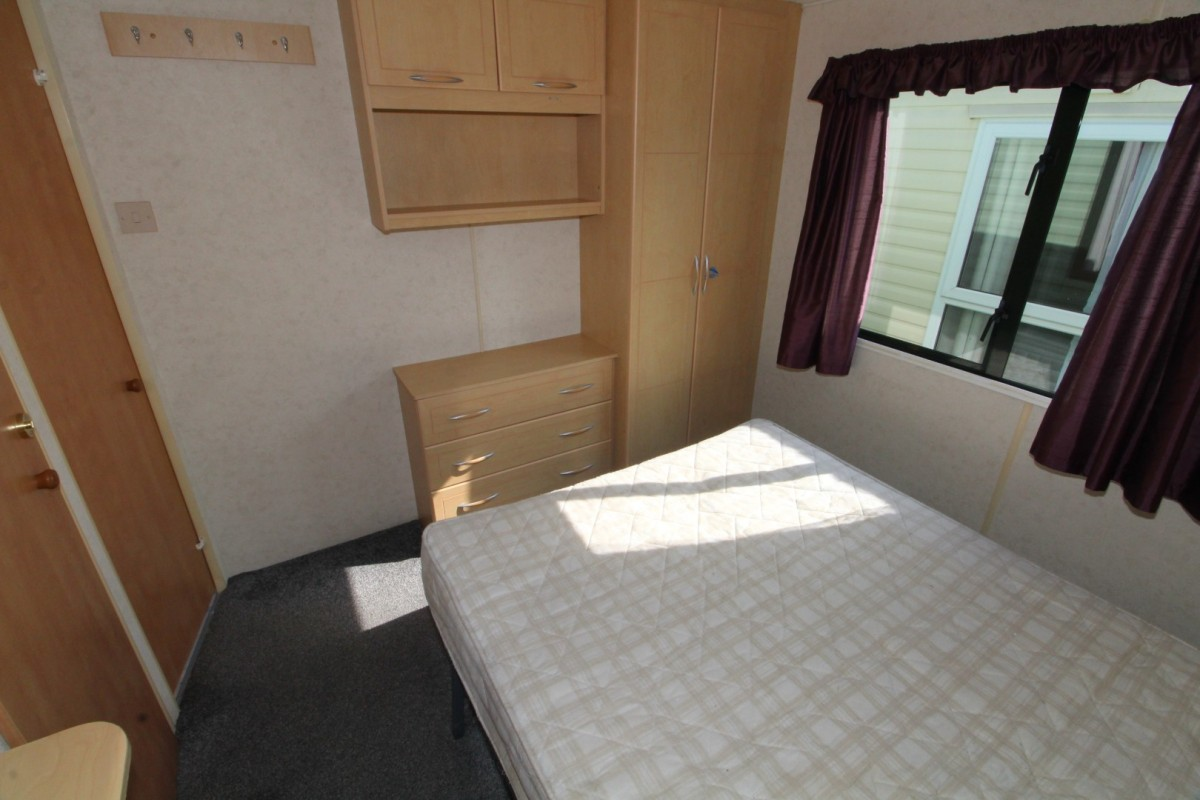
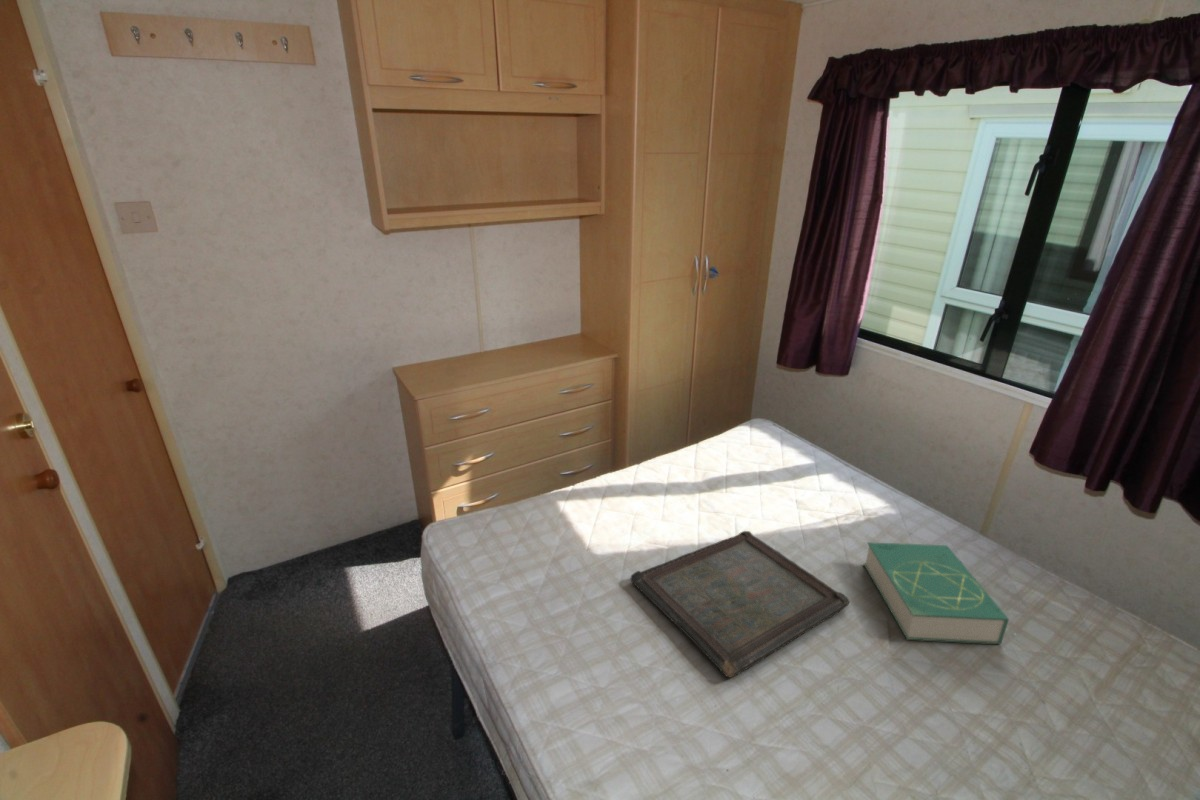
+ serving tray [629,530,851,679]
+ book [863,541,1010,645]
